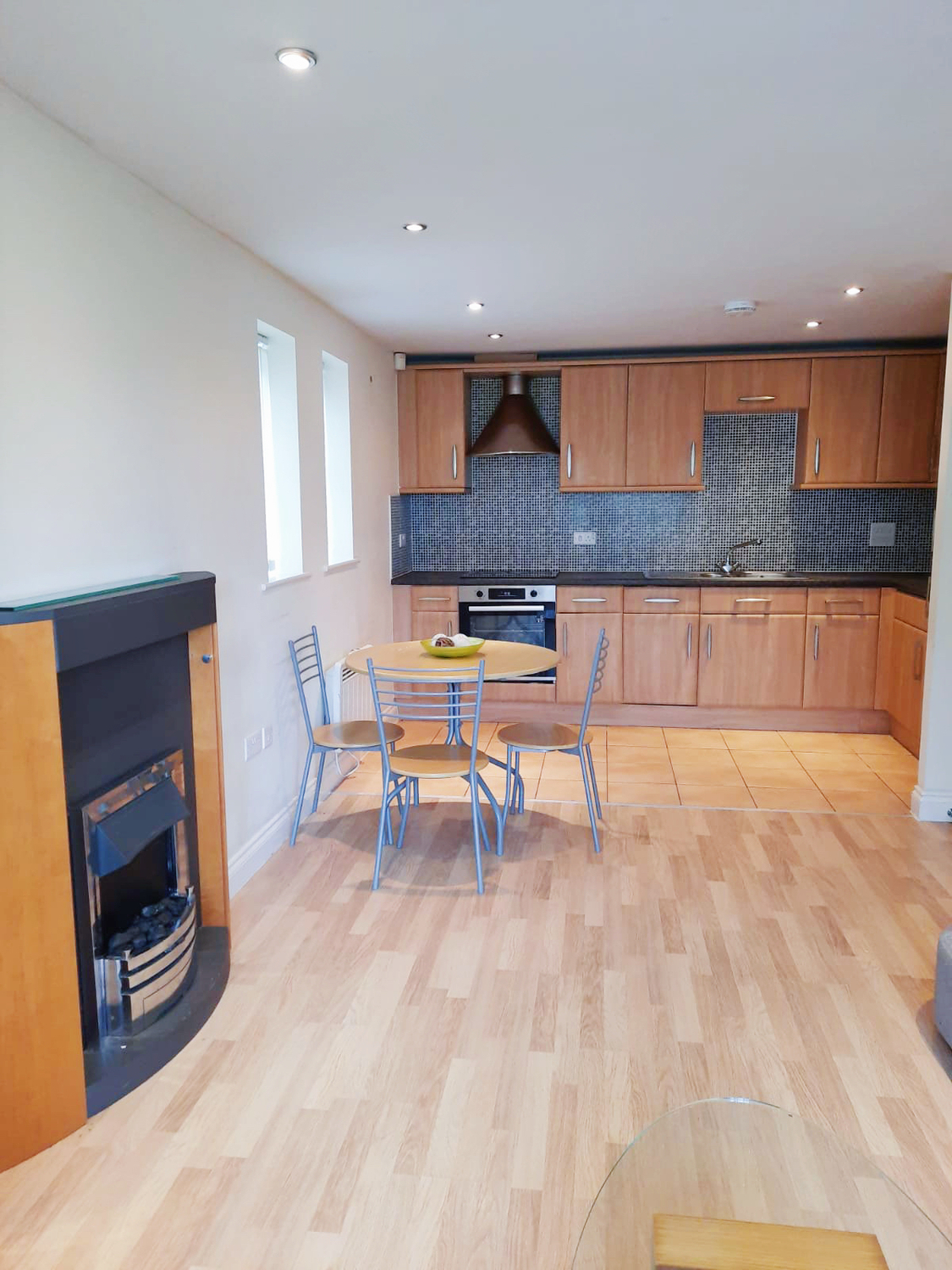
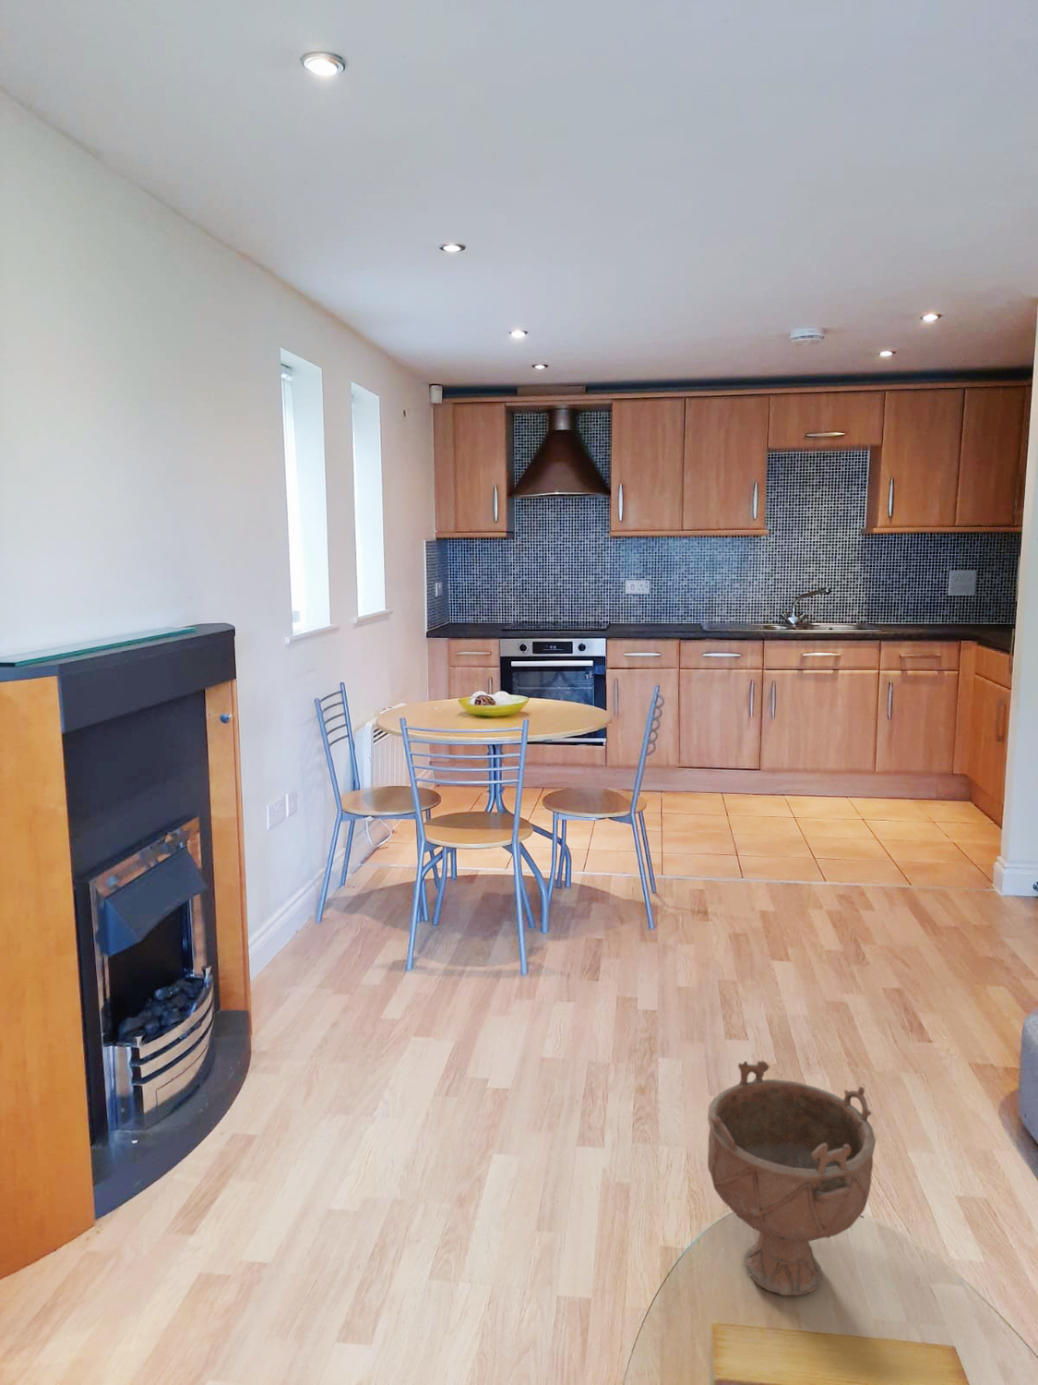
+ decorative bowl [707,1060,877,1297]
